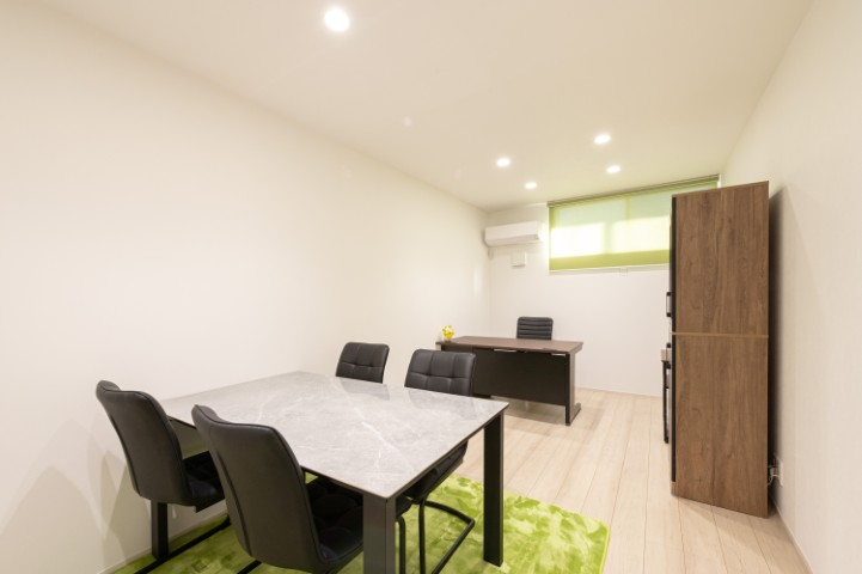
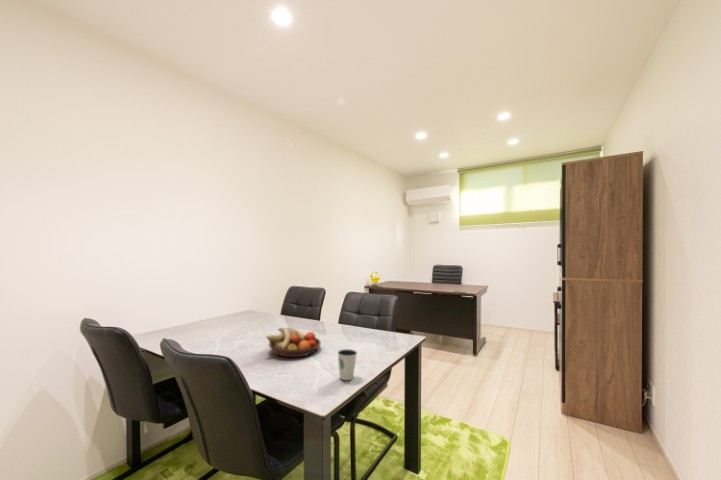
+ fruit bowl [266,326,322,358]
+ dixie cup [337,348,358,381]
